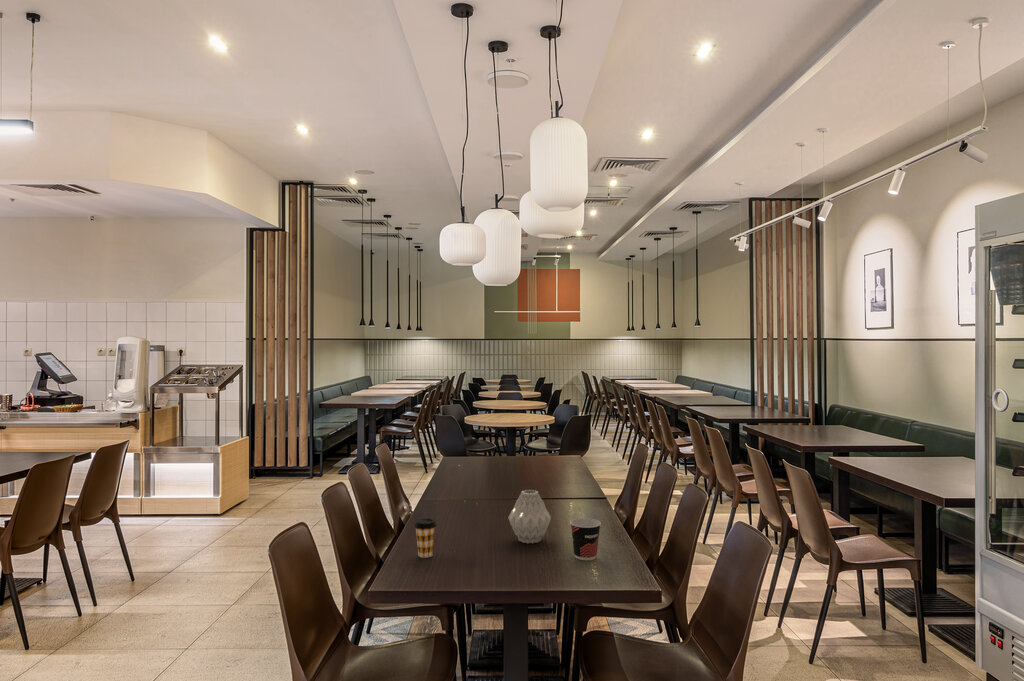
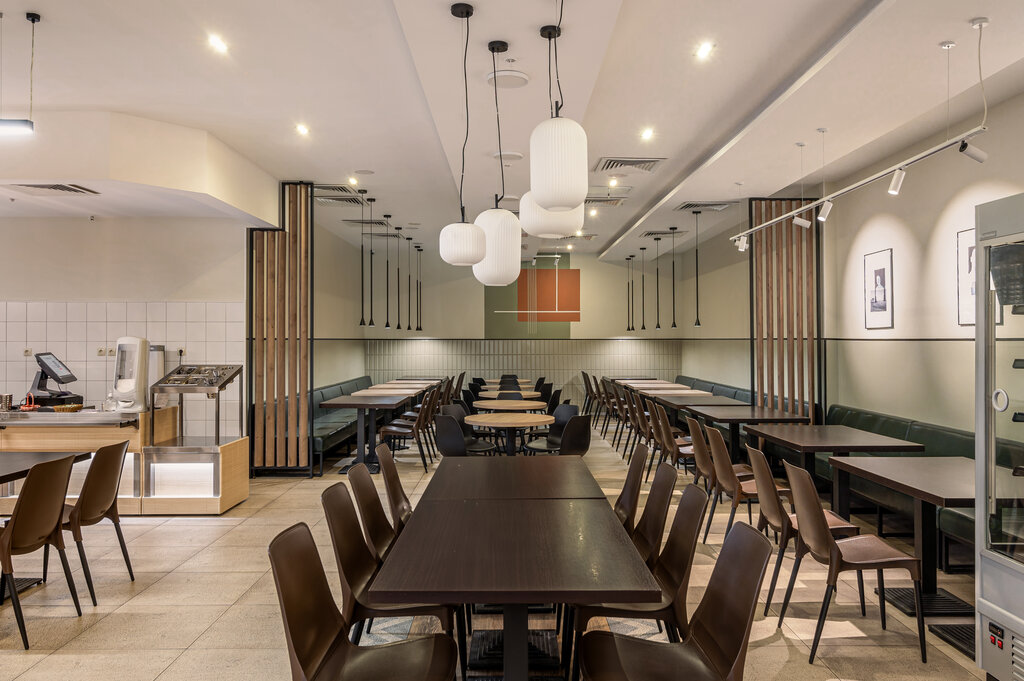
- cup [569,517,602,561]
- coffee cup [413,518,438,559]
- vase [507,489,552,544]
